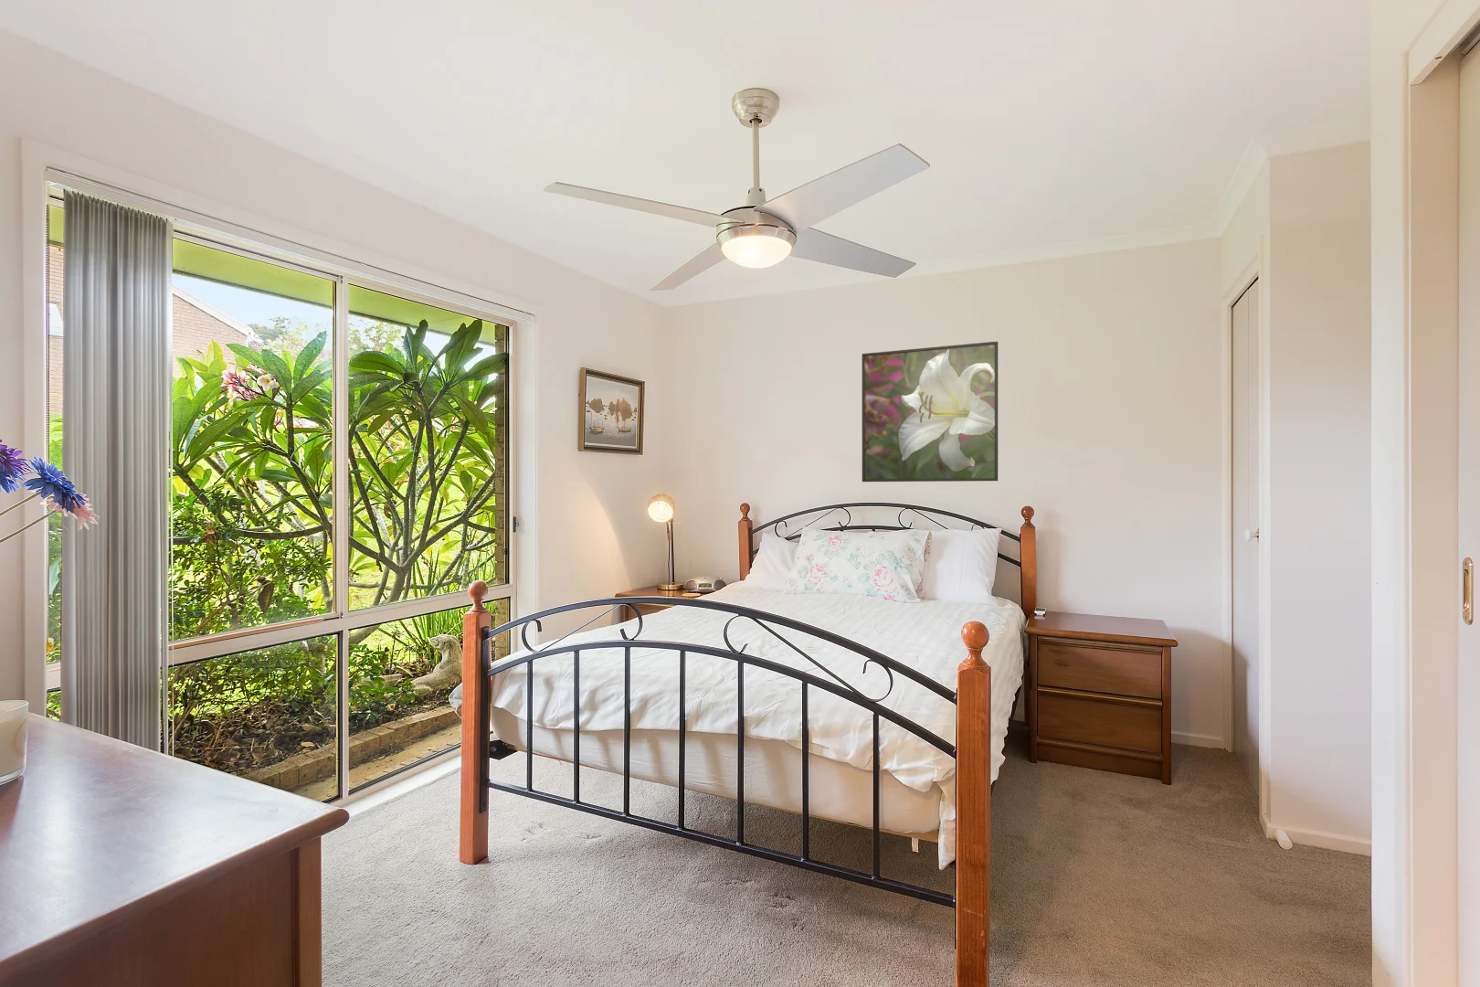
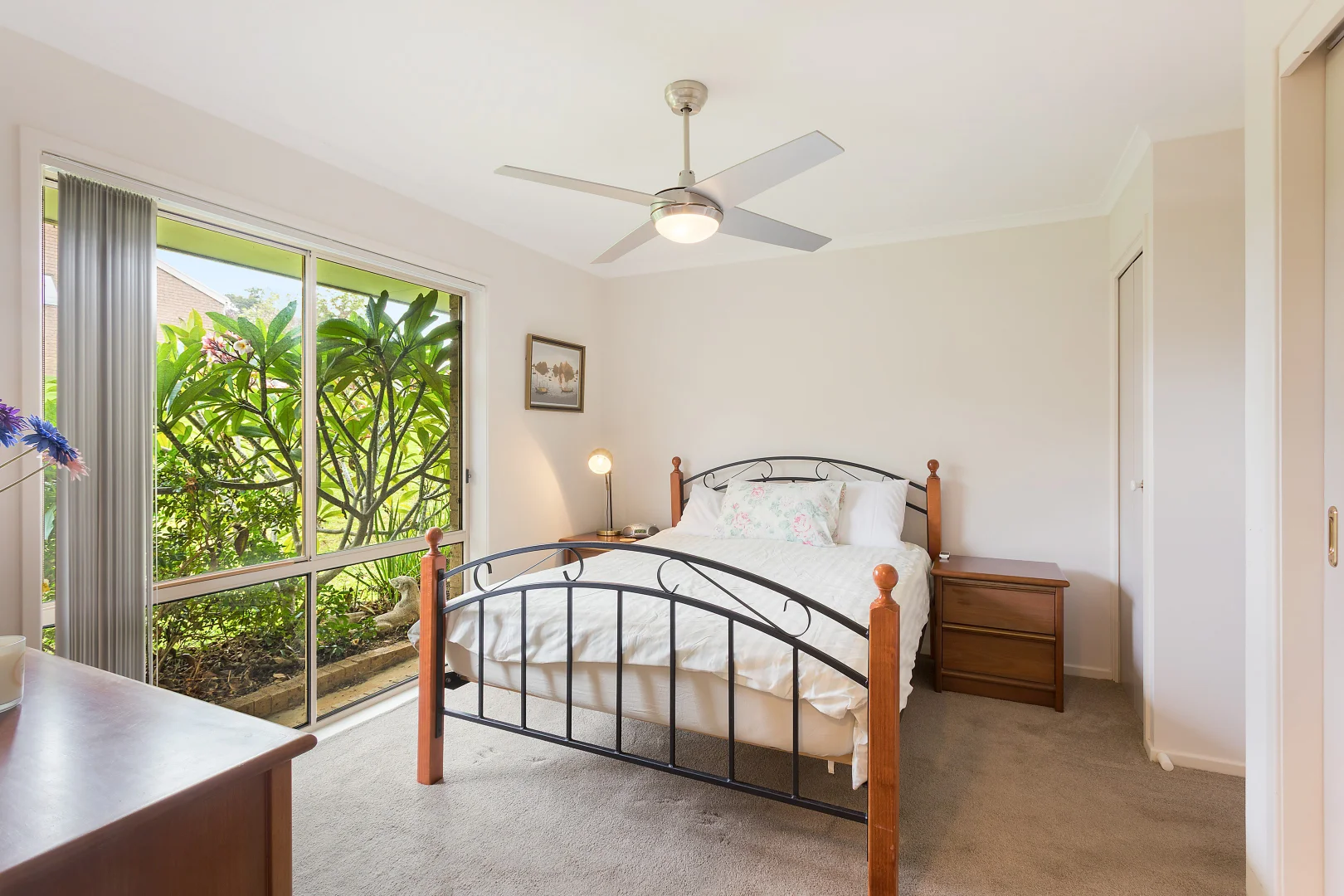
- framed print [861,340,999,482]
